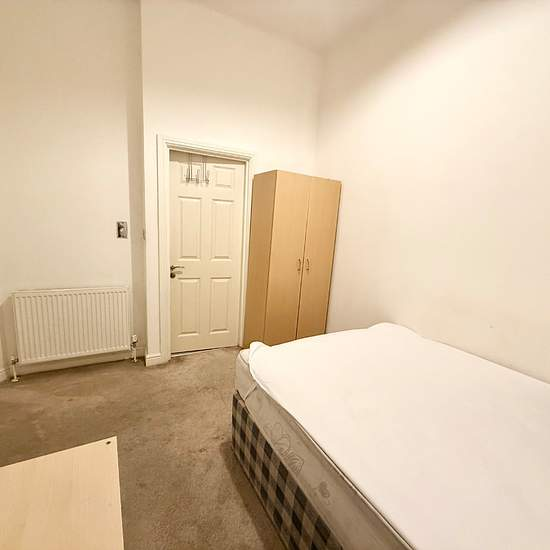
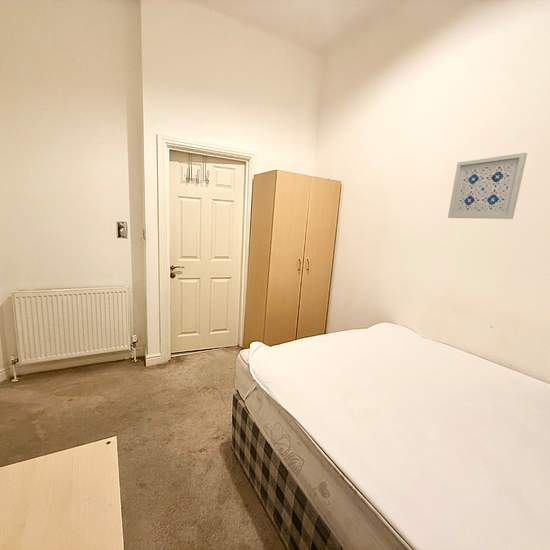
+ wall art [447,152,528,220]
